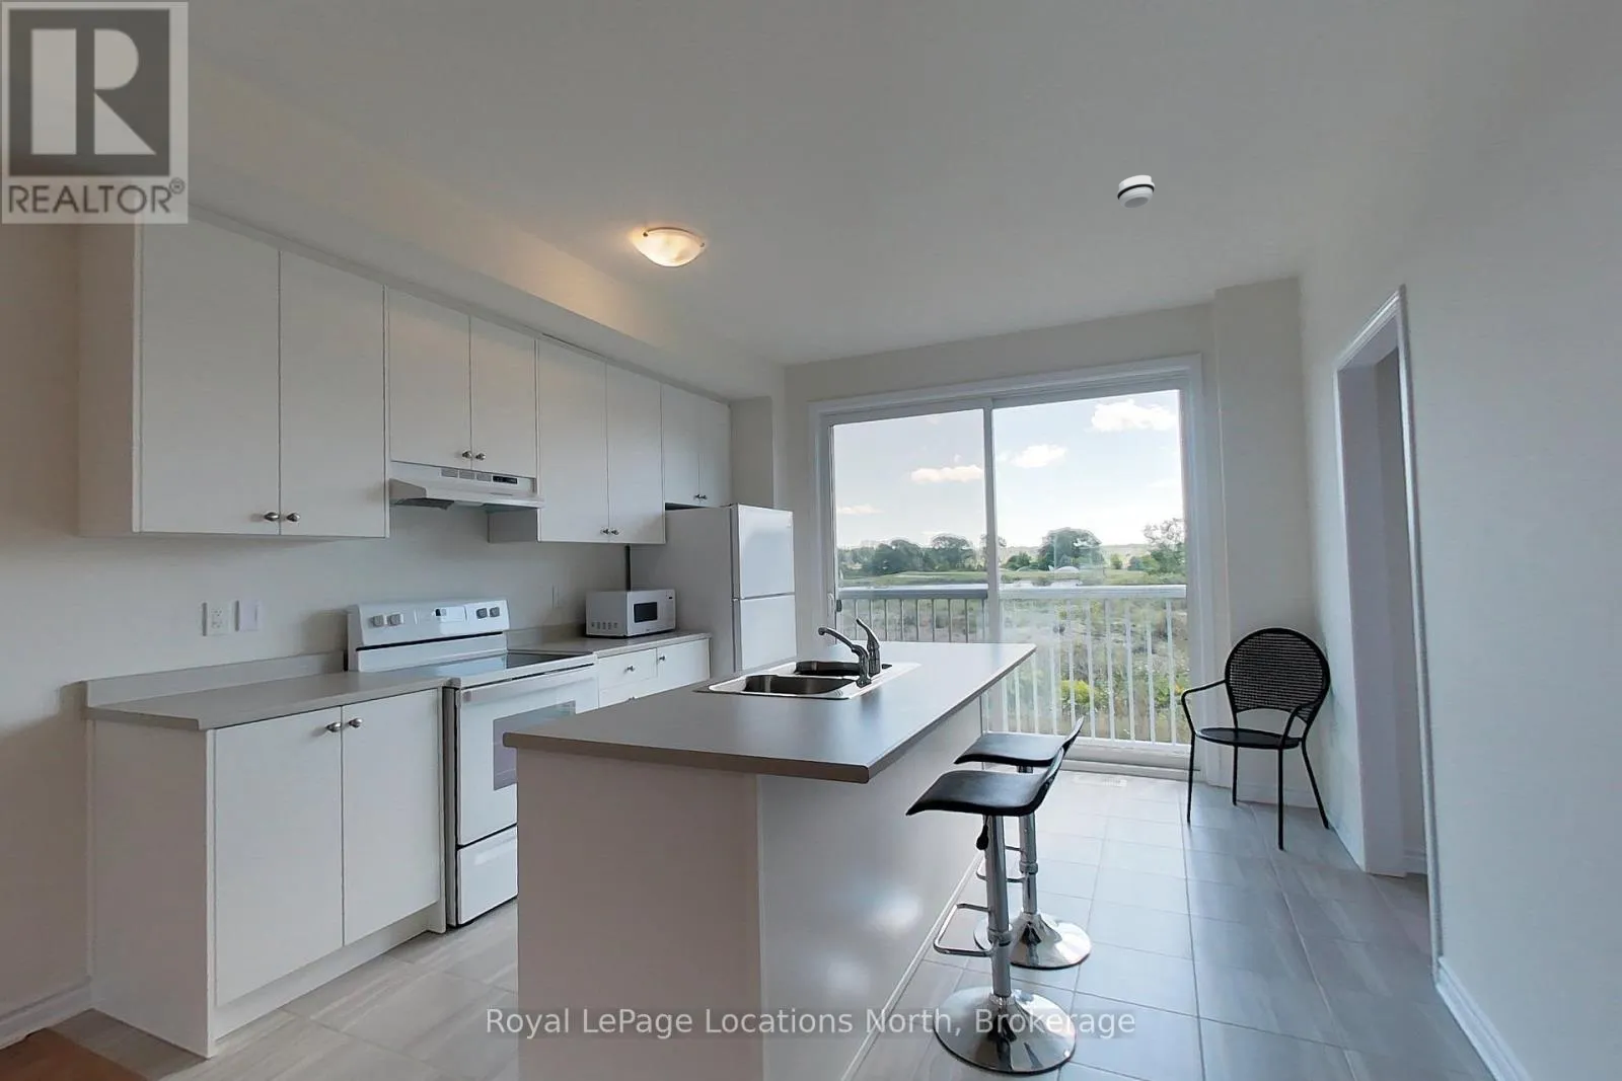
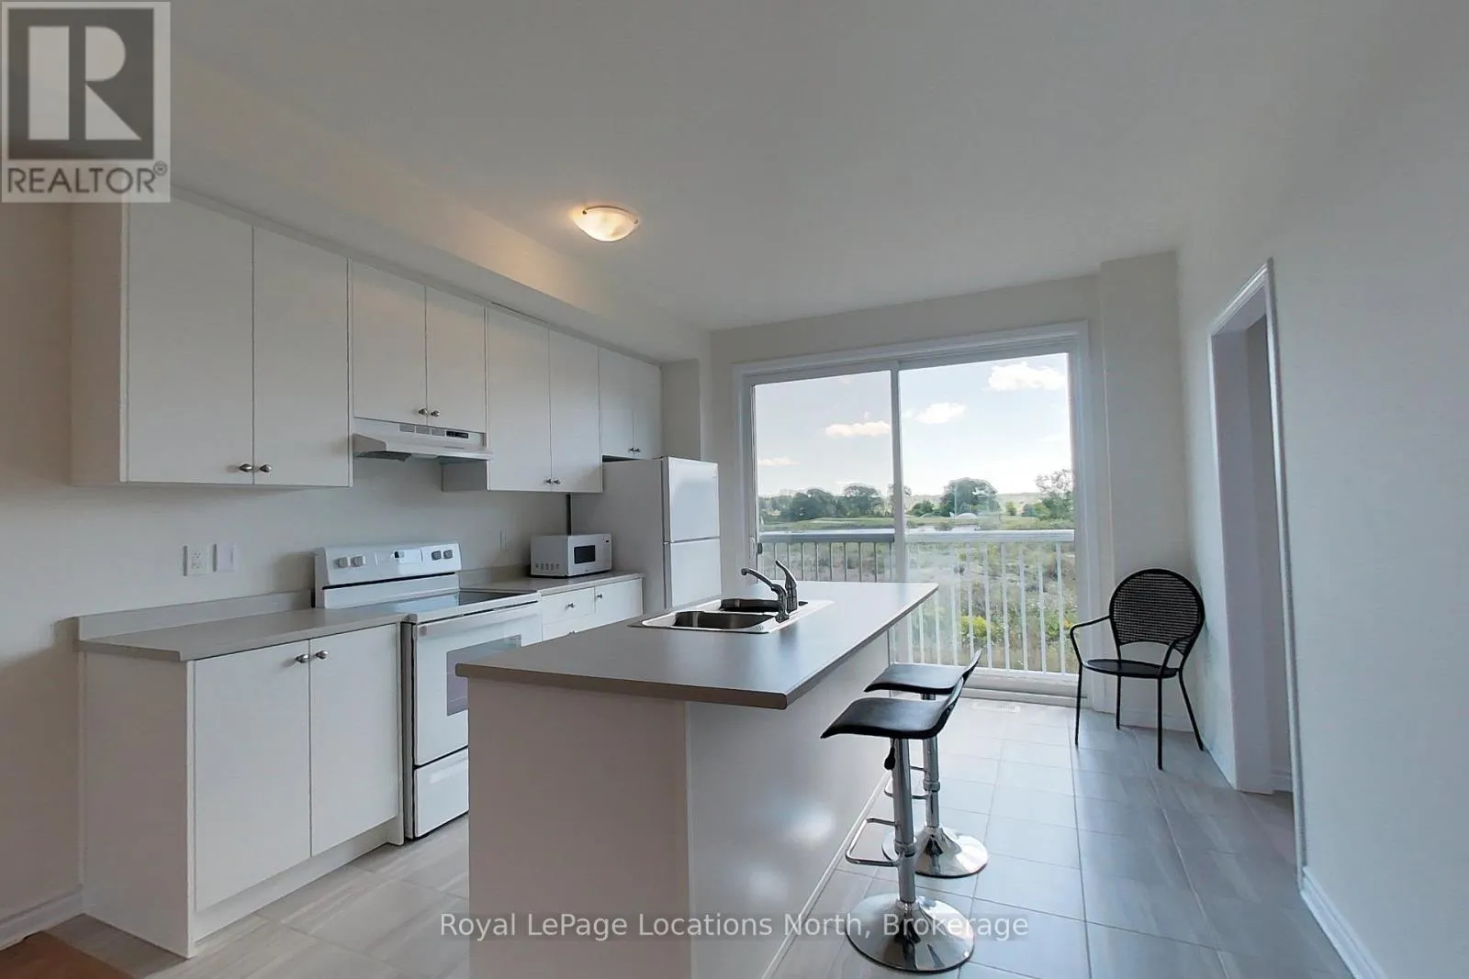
- smoke detector [1116,174,1156,210]
